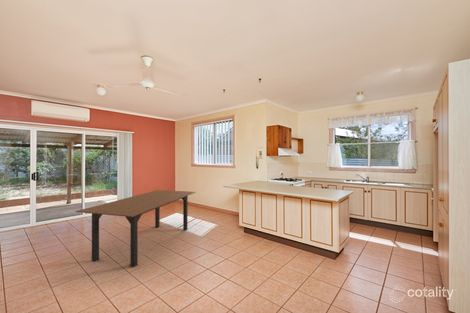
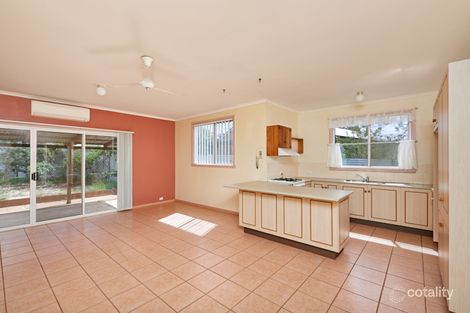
- dining table [75,189,197,268]
